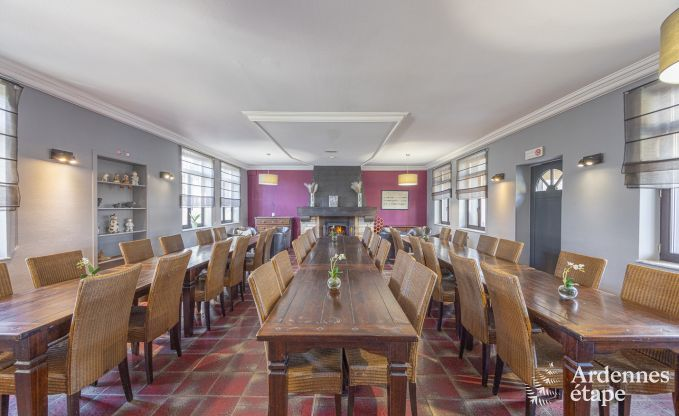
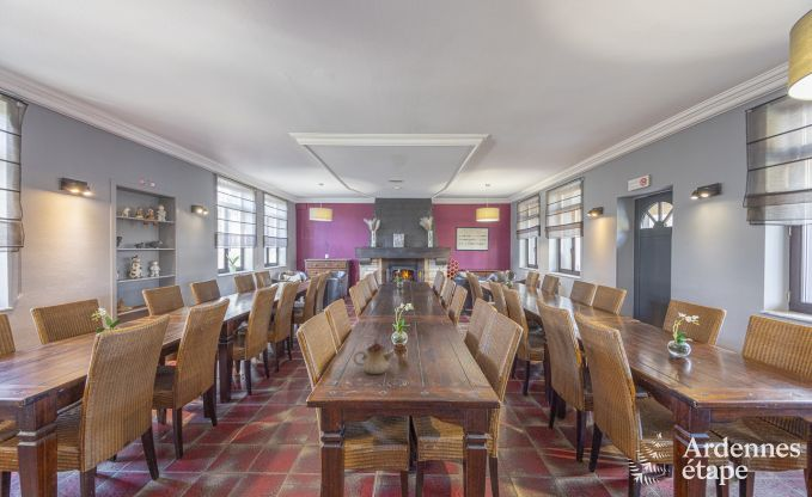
+ teapot [352,338,396,375]
